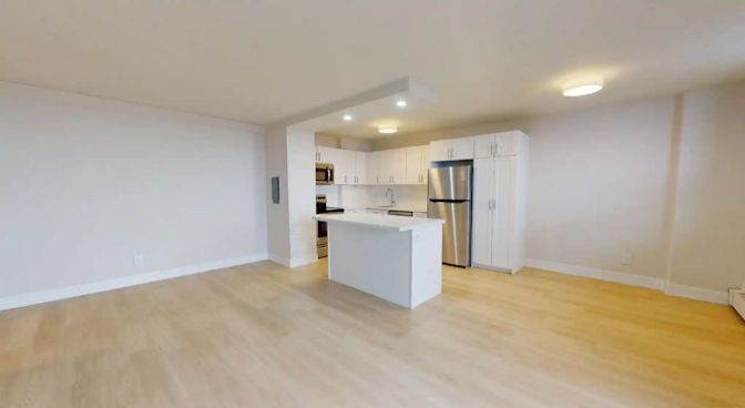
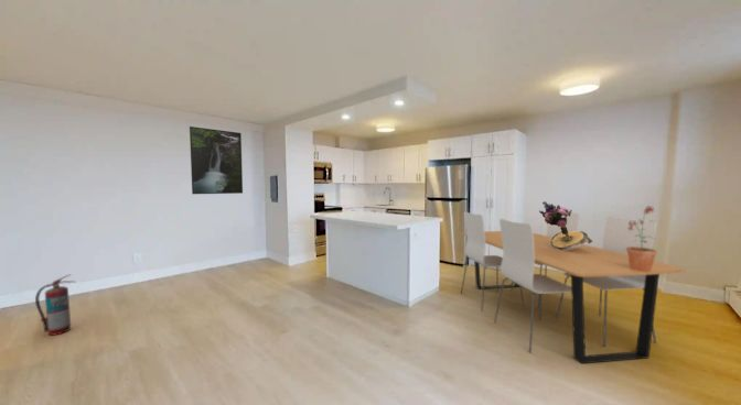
+ potted plant [626,205,658,272]
+ dining table [460,210,686,364]
+ fire extinguisher [34,274,76,337]
+ bouquet [538,200,593,251]
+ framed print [189,125,244,195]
